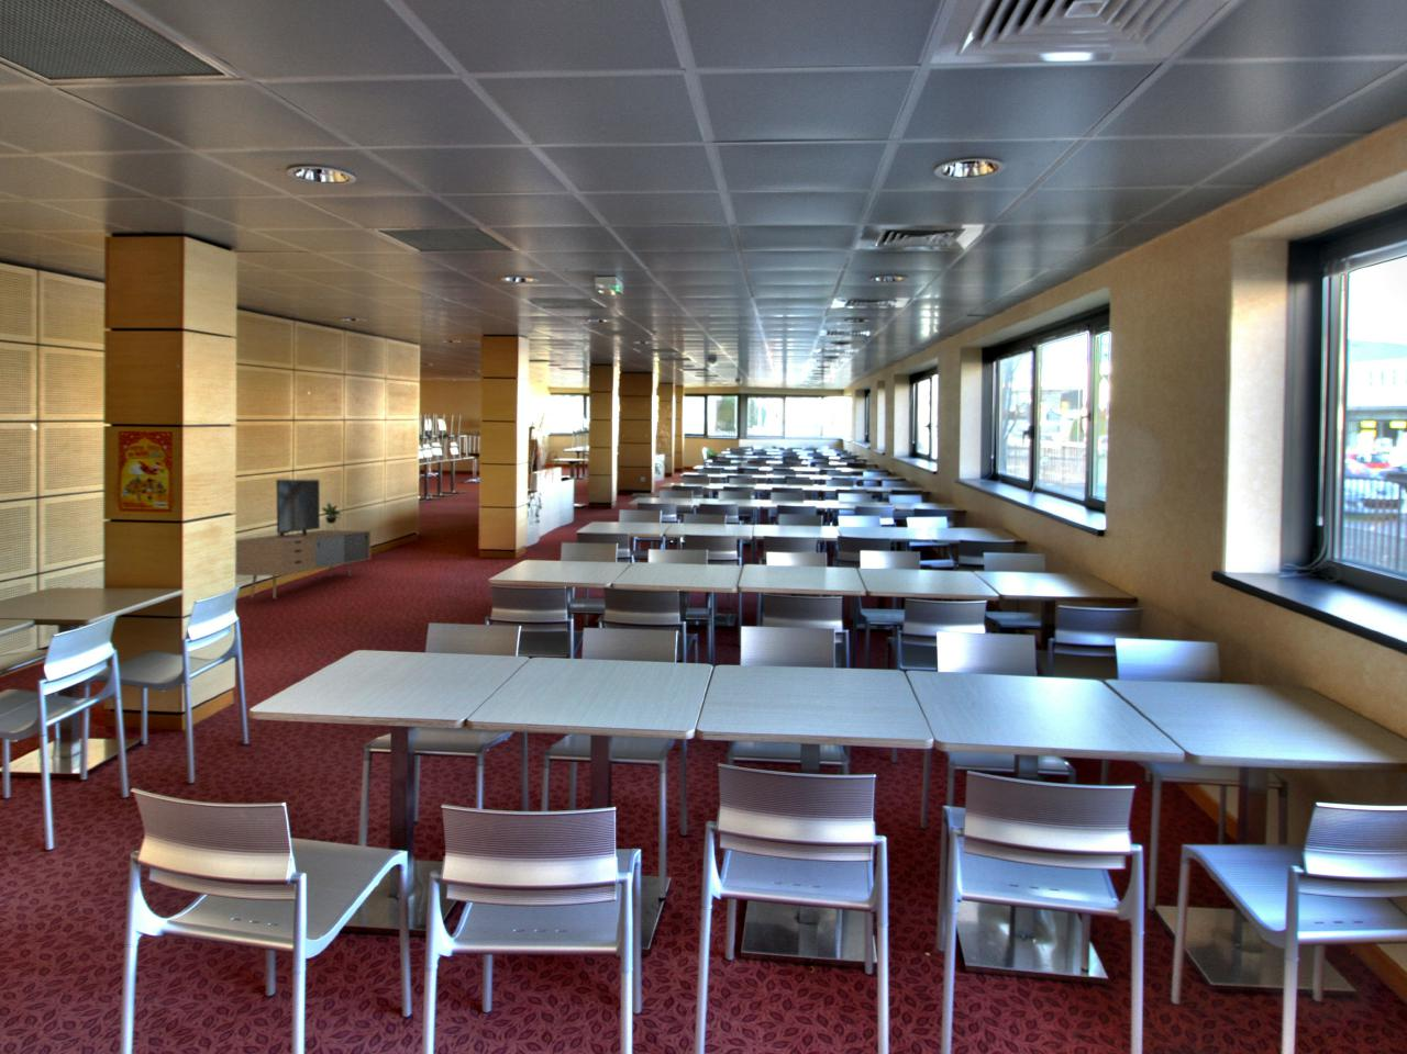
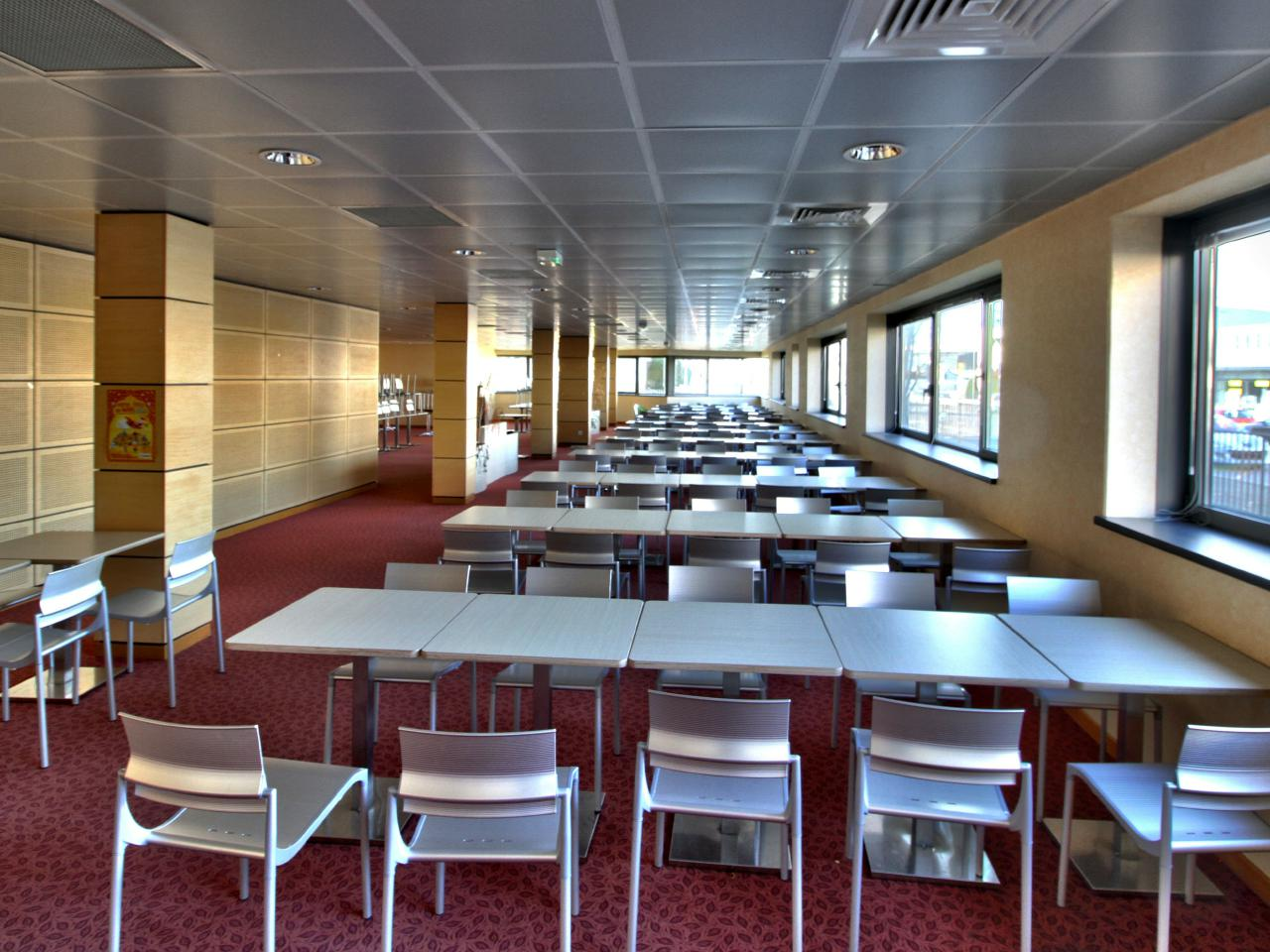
- media console [235,478,371,599]
